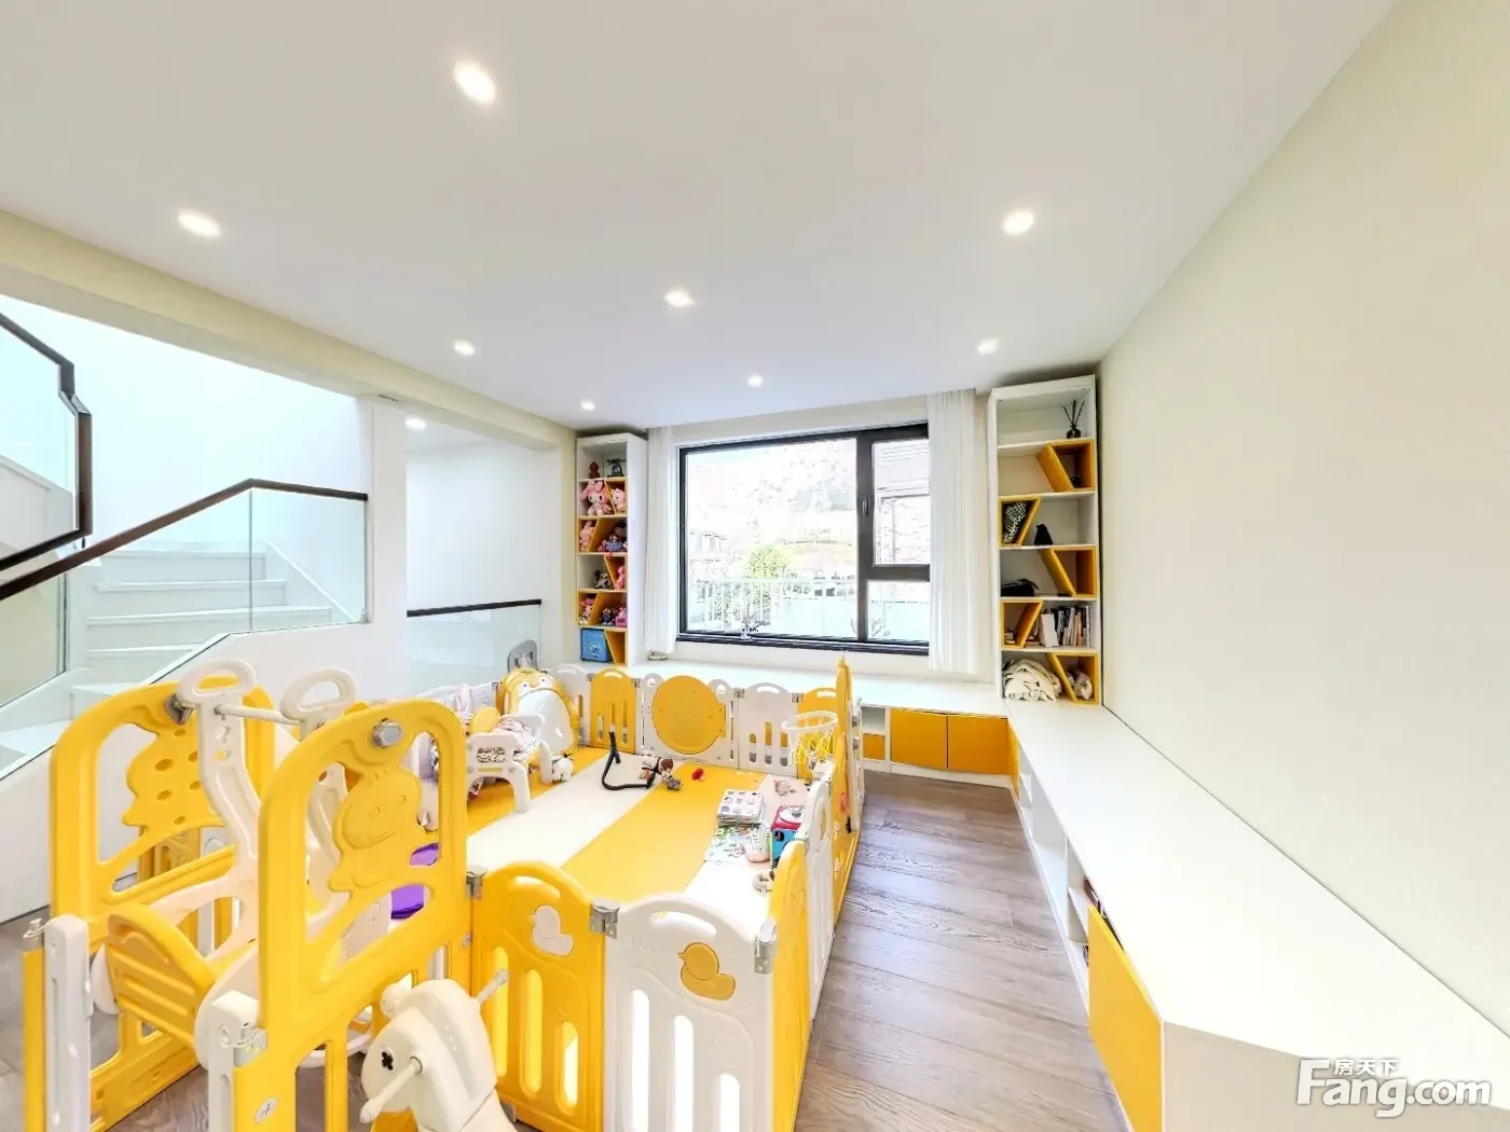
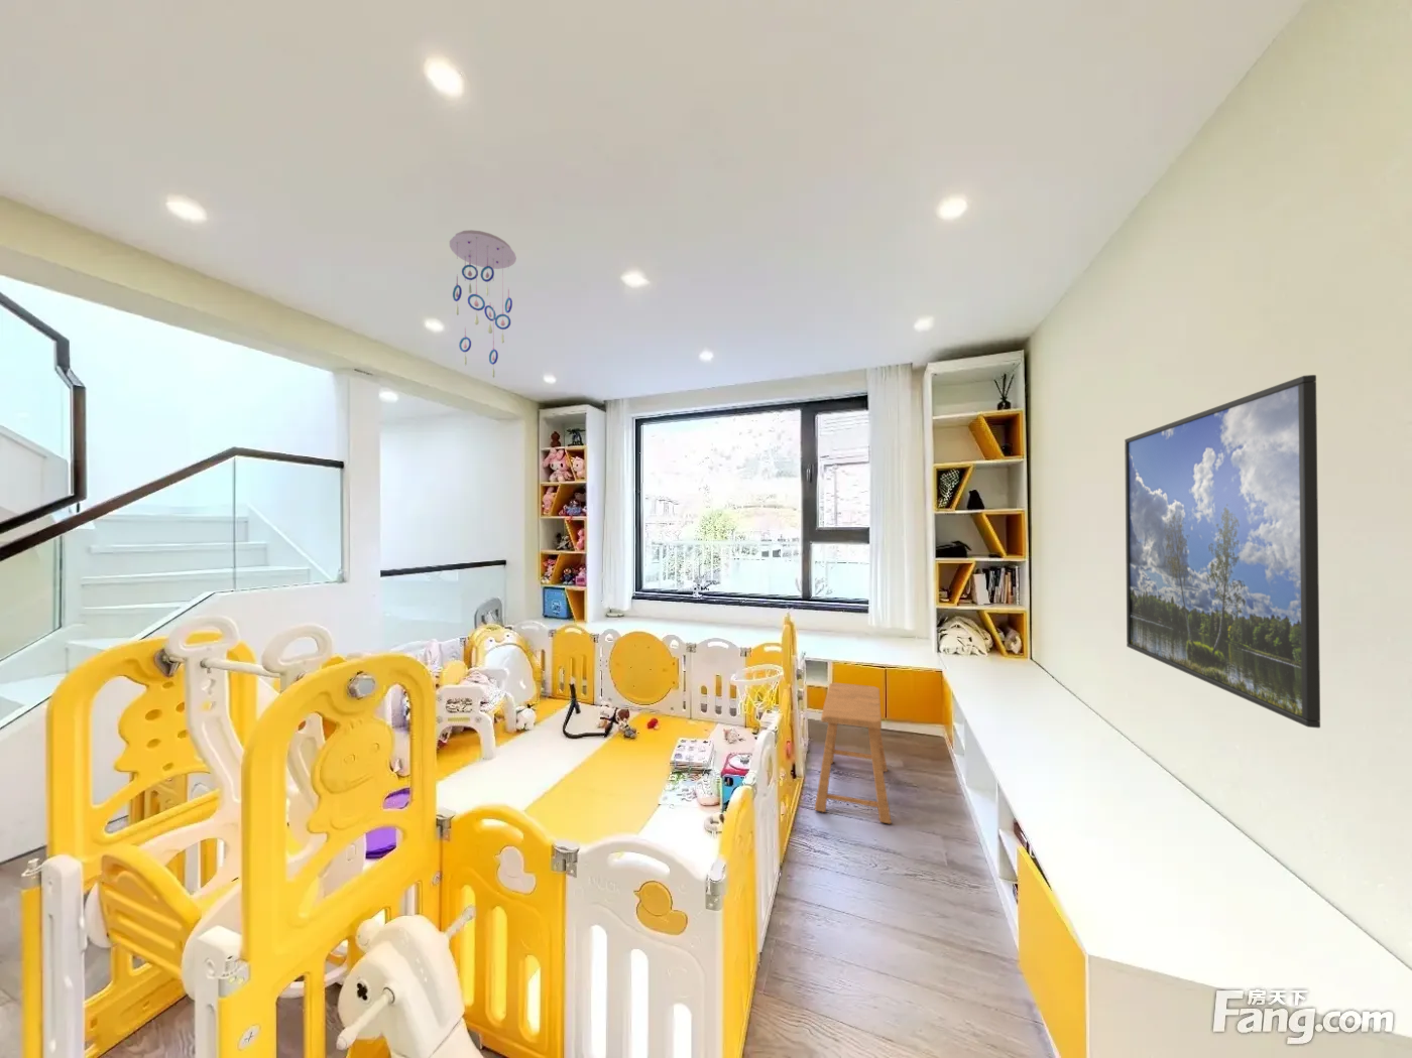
+ ceiling mobile [449,229,517,379]
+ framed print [1124,373,1321,729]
+ stool [814,682,893,826]
